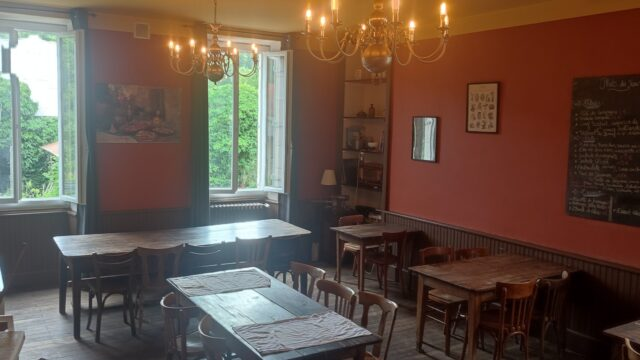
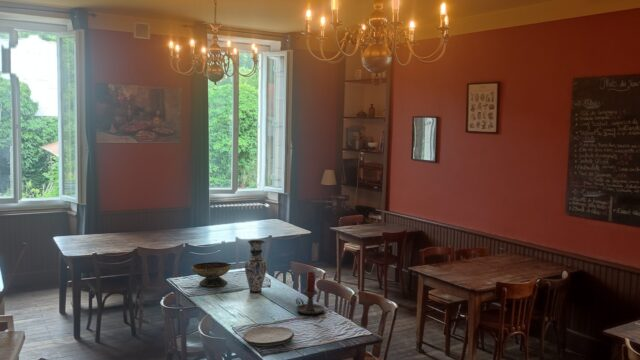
+ plate [242,325,295,347]
+ candle holder [295,271,325,315]
+ decorative bowl [191,261,233,287]
+ vase [244,239,268,293]
